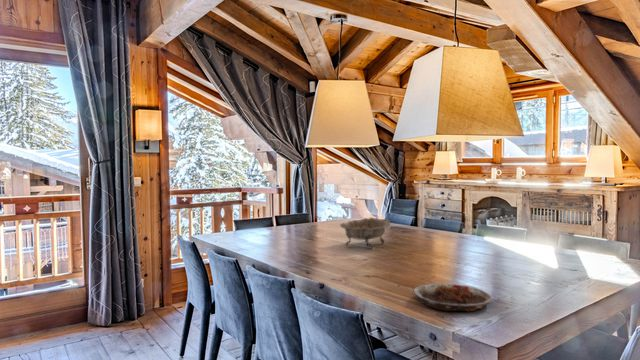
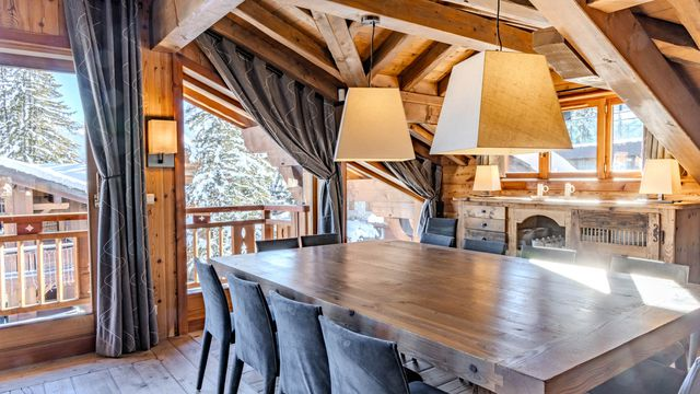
- decorative bowl [339,216,392,250]
- plate [413,282,492,312]
